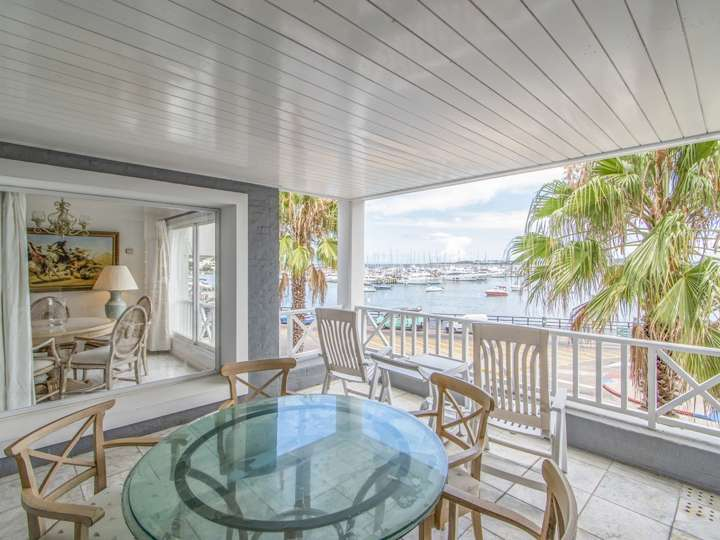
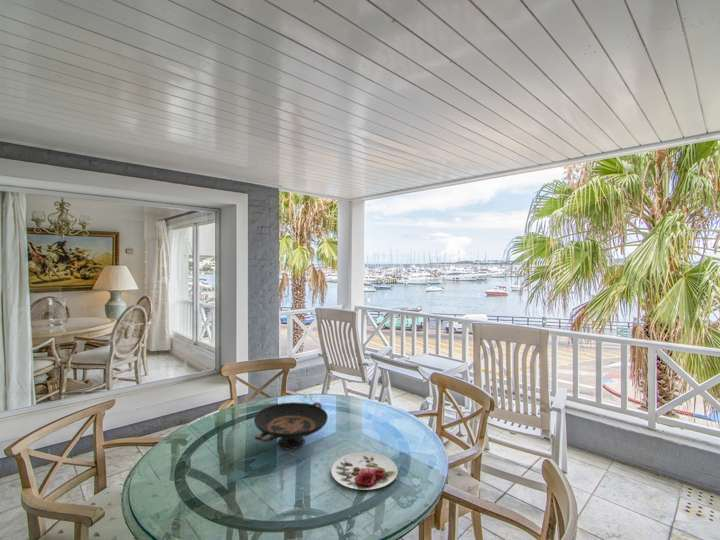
+ plate [330,451,399,491]
+ decorative bowl [253,401,329,450]
